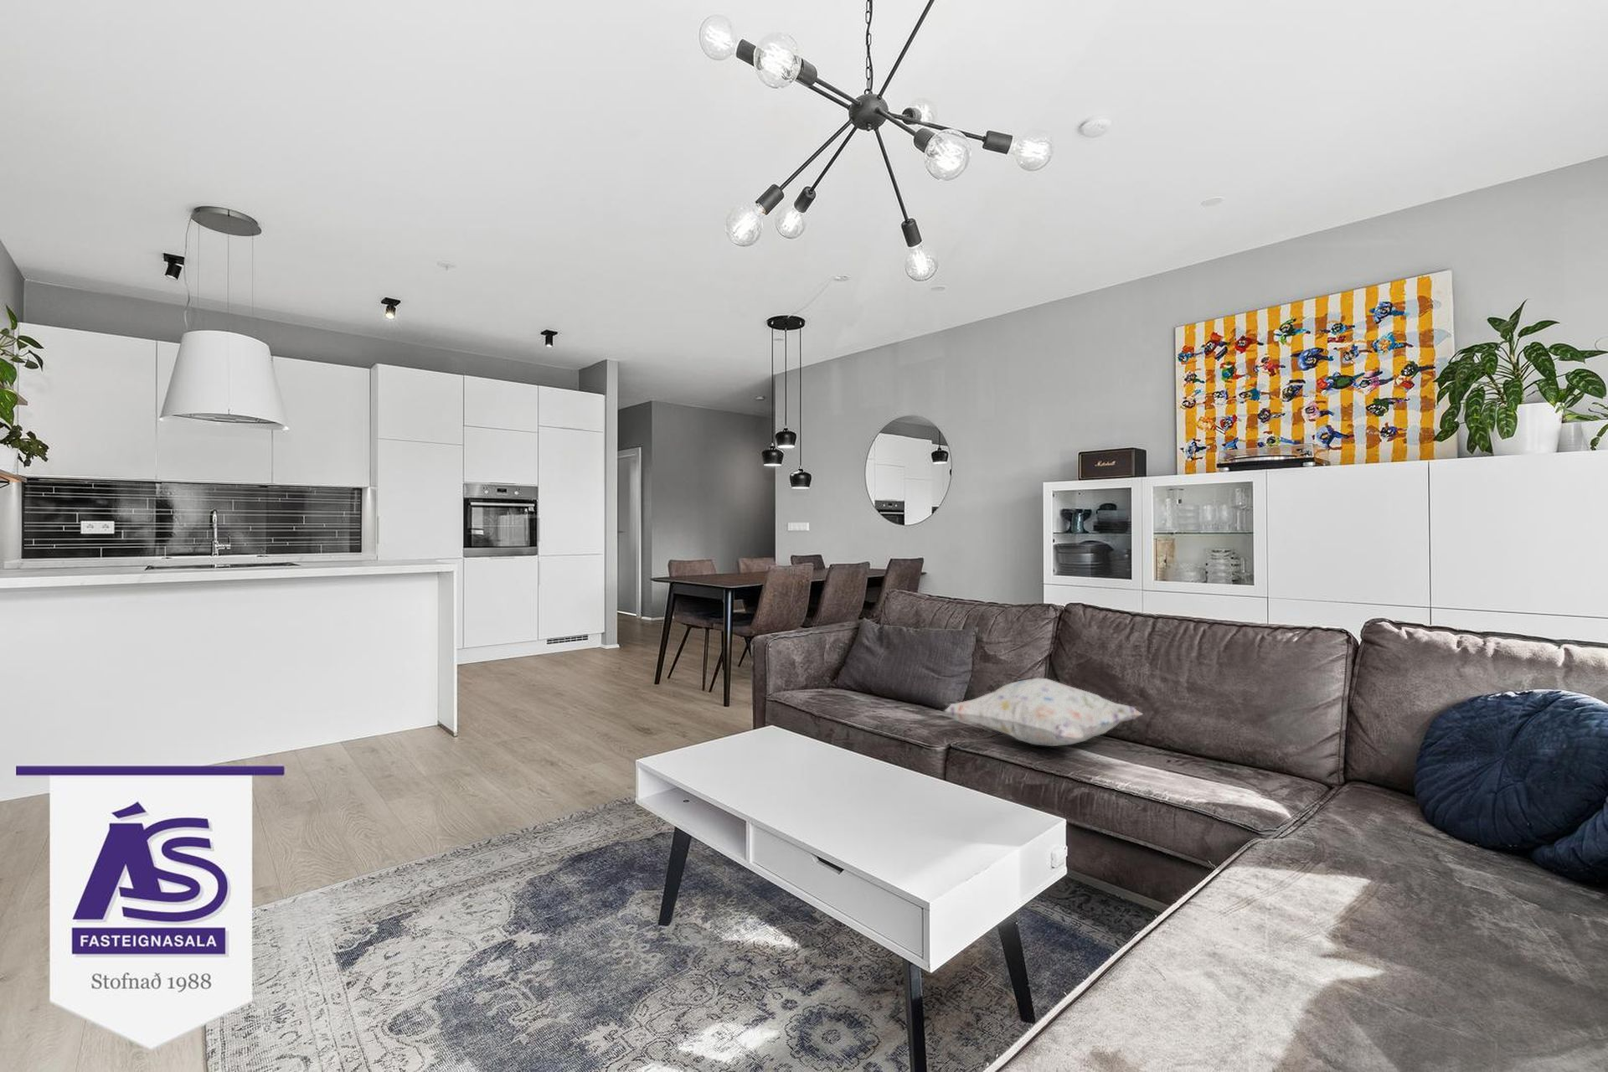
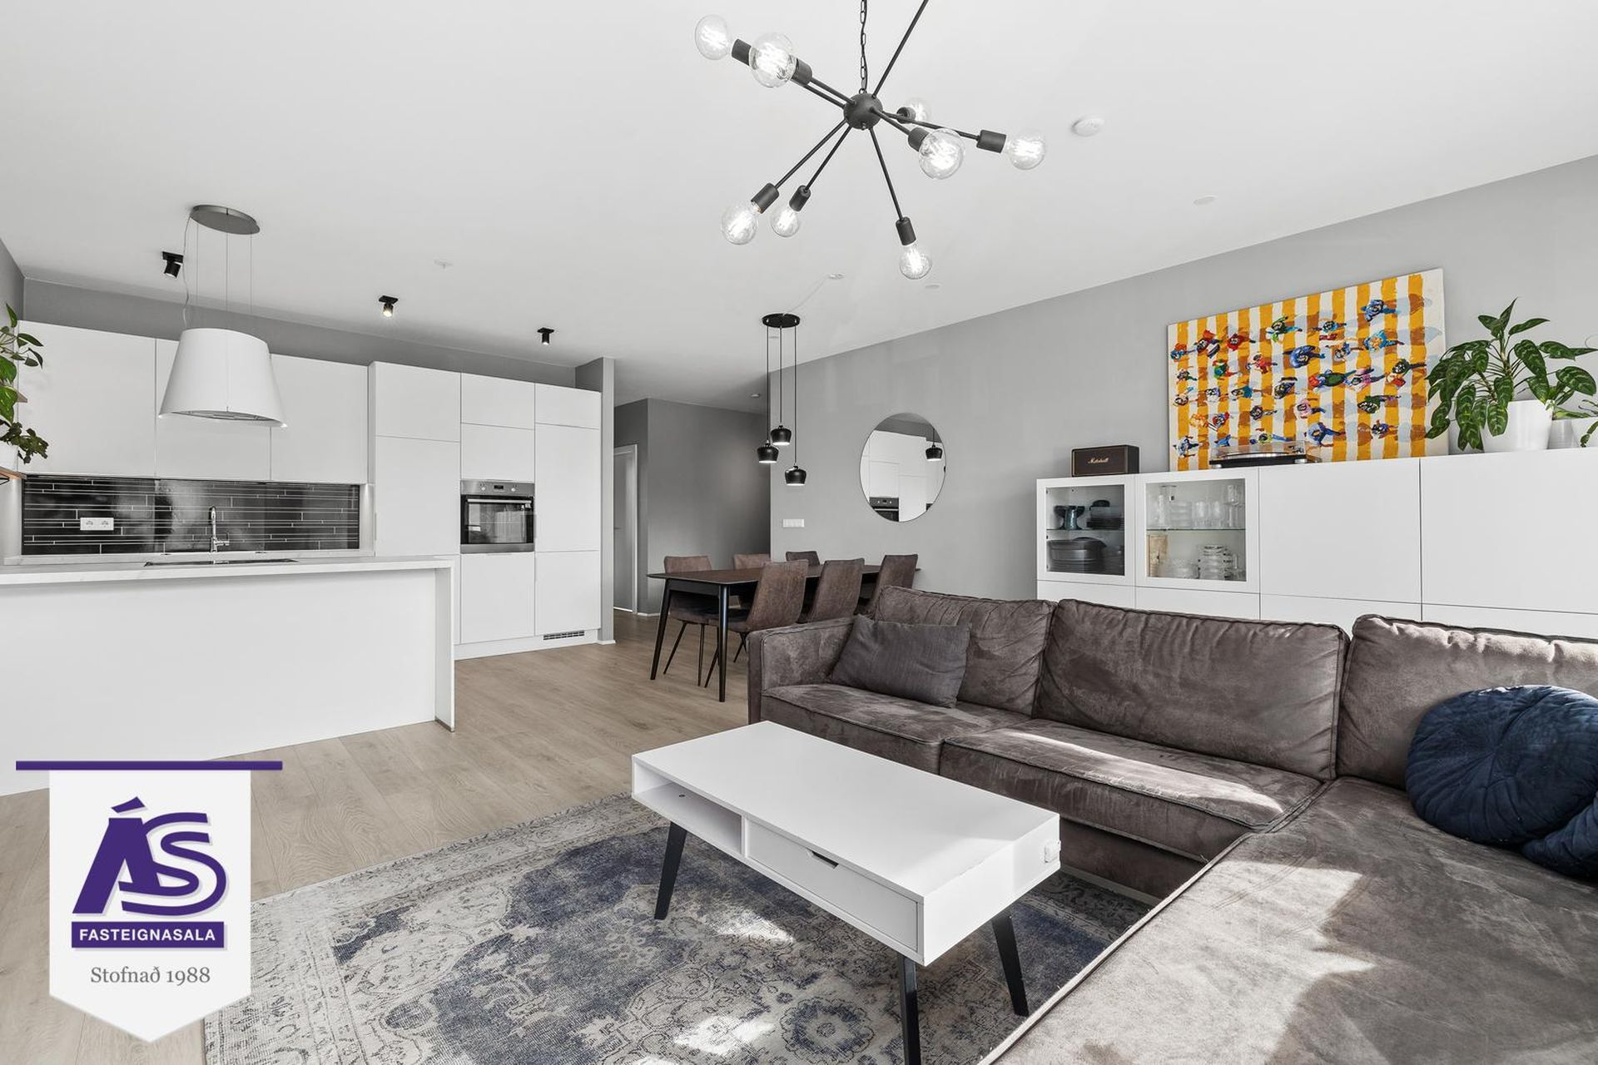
- decorative pillow [943,677,1144,747]
